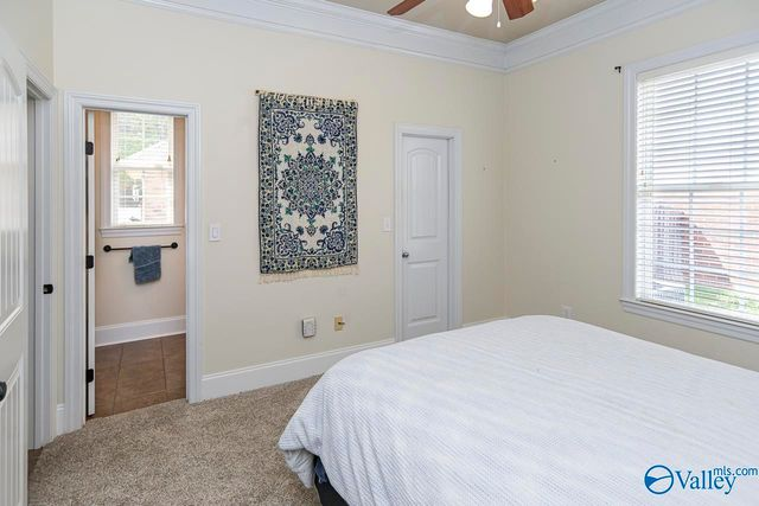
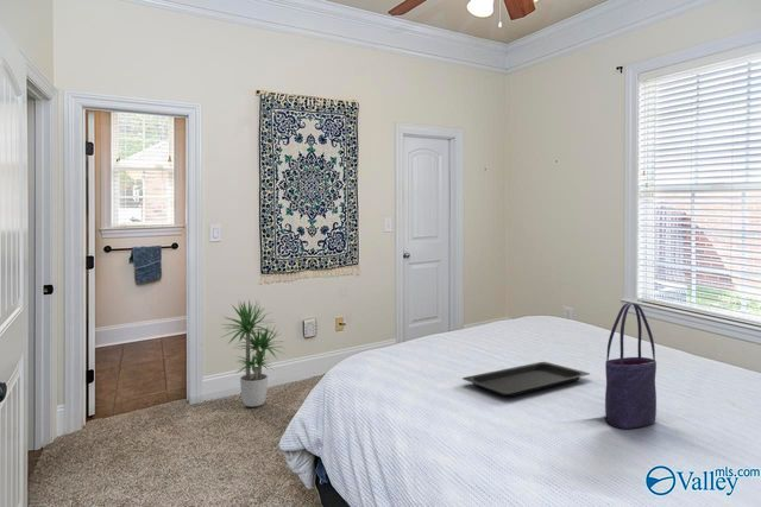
+ potted plant [221,298,285,407]
+ tote bag [604,302,658,430]
+ serving tray [461,361,591,398]
